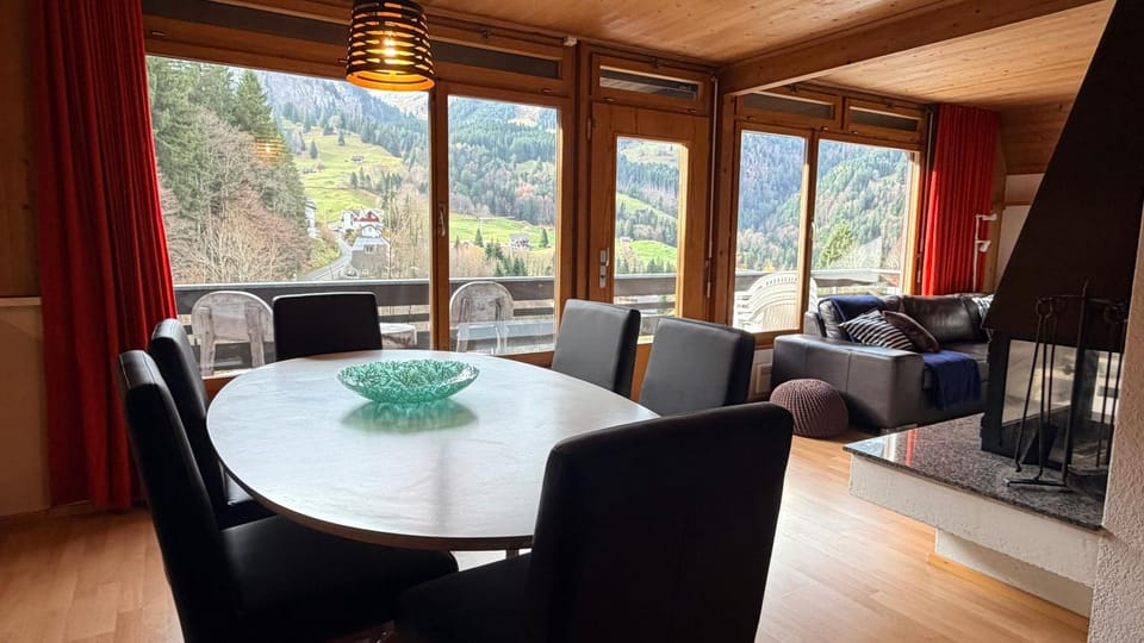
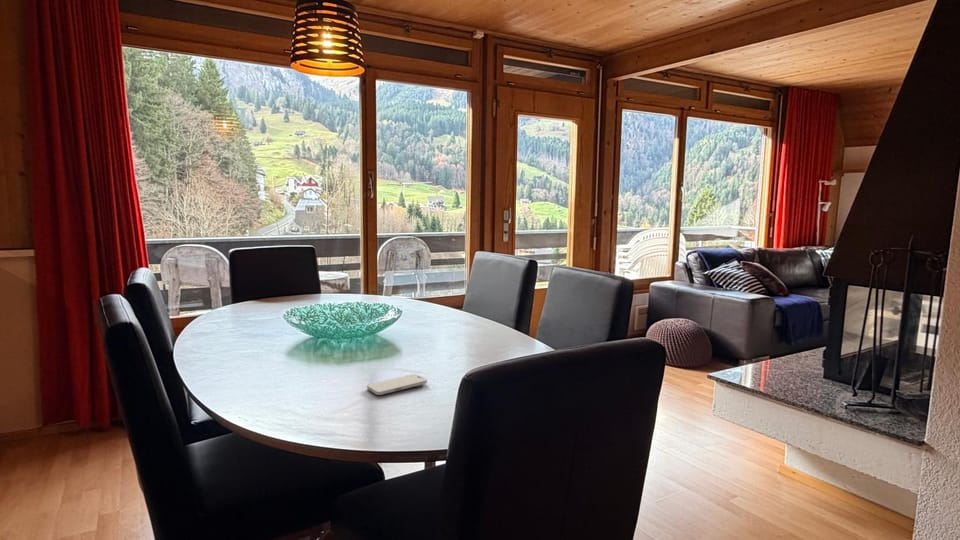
+ smartphone [366,373,428,396]
